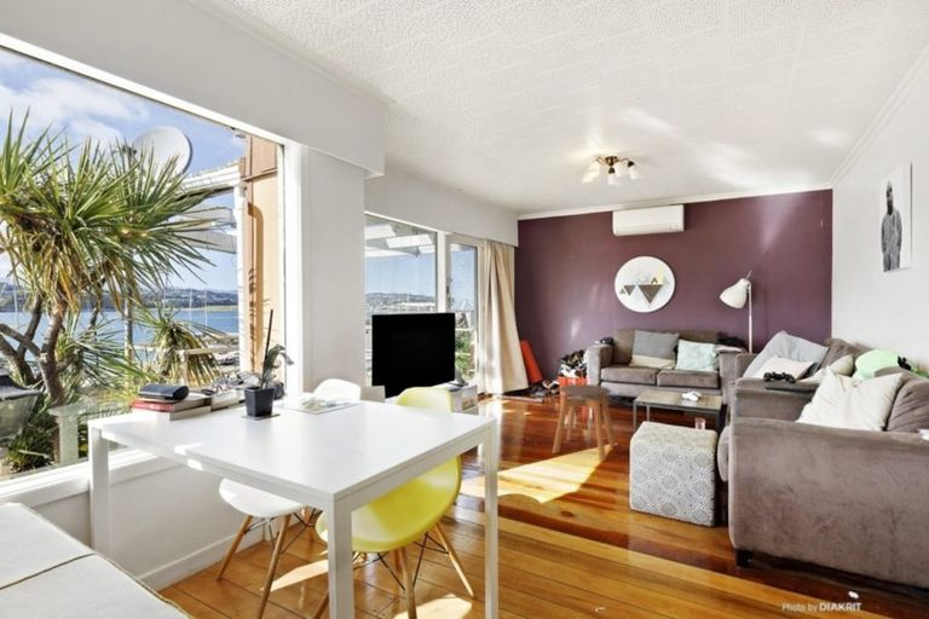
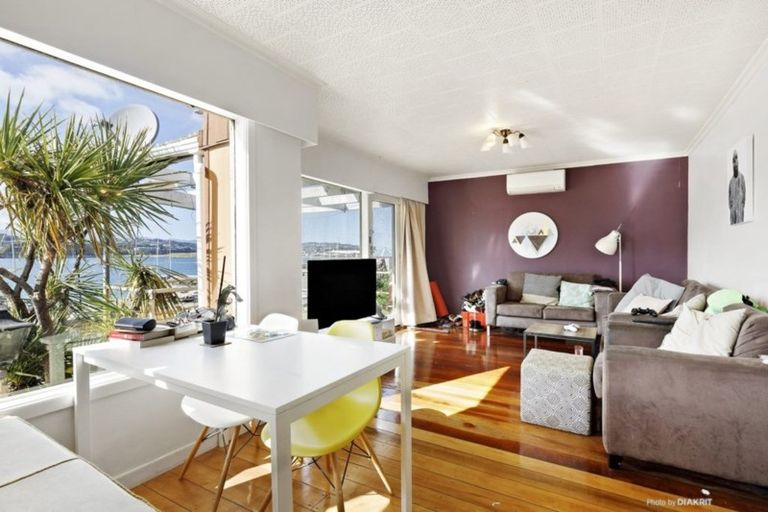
- stool [552,383,617,463]
